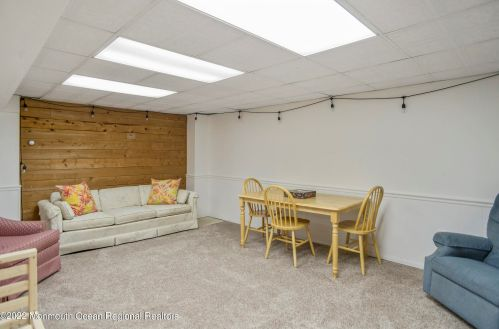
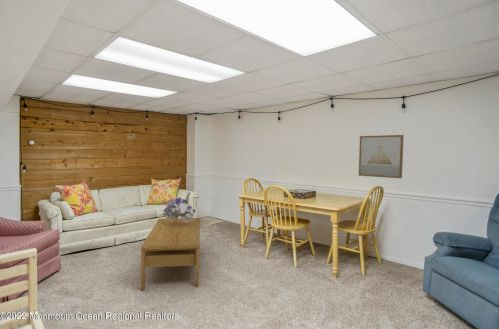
+ bouquet [161,197,196,222]
+ wall art [358,134,405,179]
+ coffee table [140,217,201,291]
